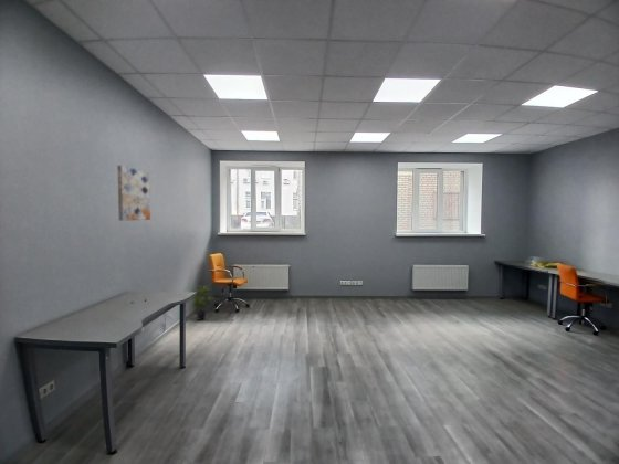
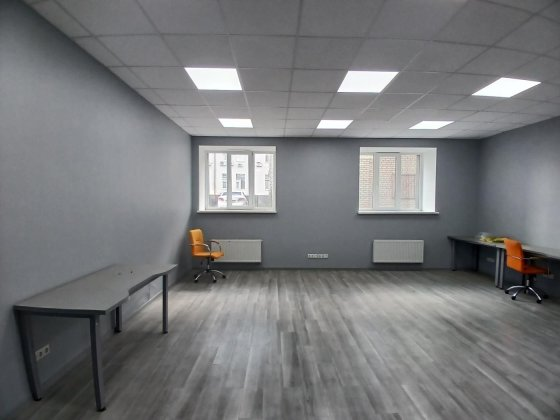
- wall art [116,165,151,222]
- potted plant [190,285,216,321]
